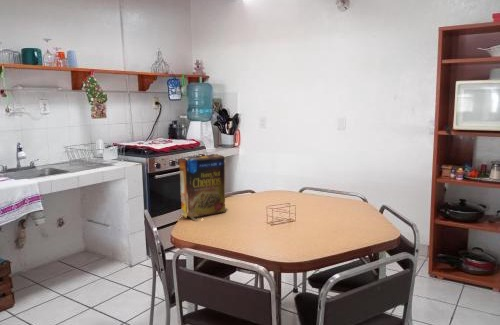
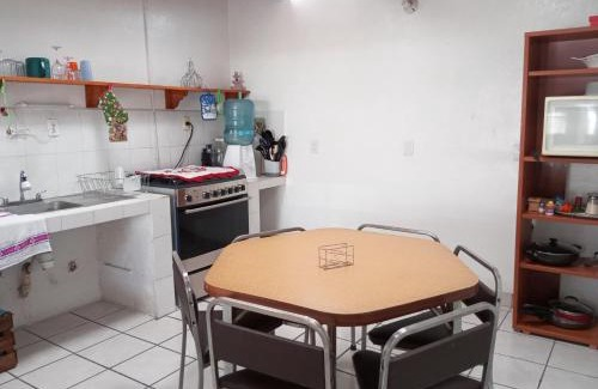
- cereal box [178,153,229,221]
